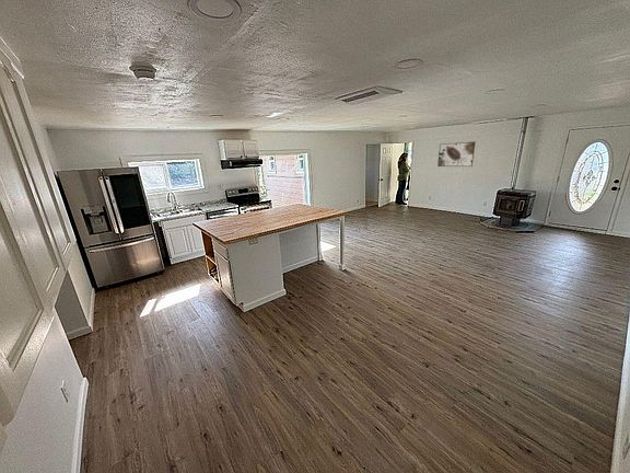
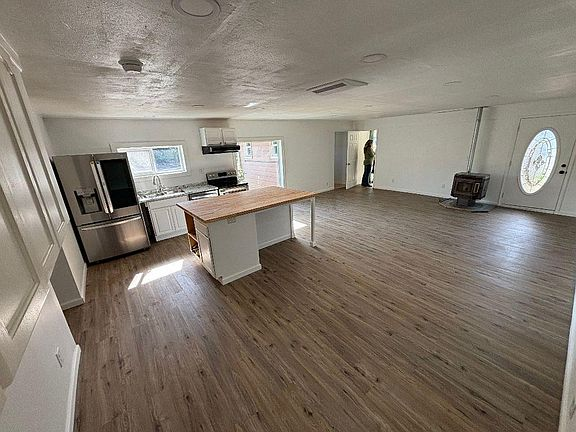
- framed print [436,140,477,168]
